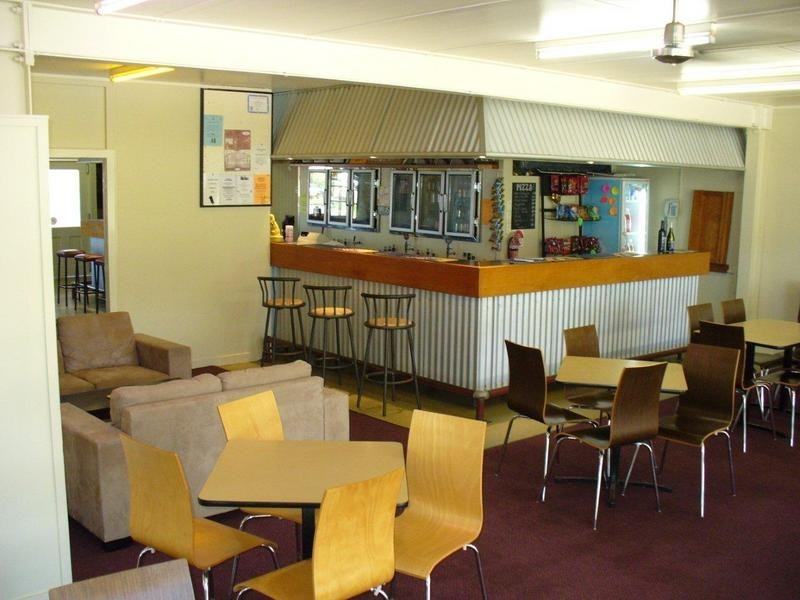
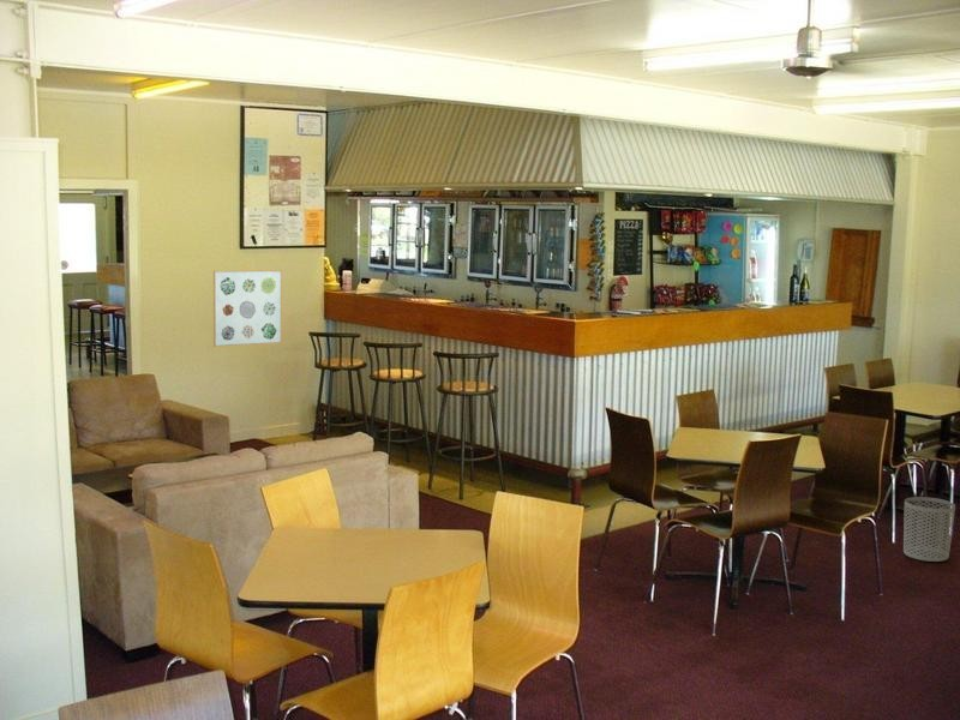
+ waste bin [902,496,956,563]
+ wall art [212,269,283,348]
